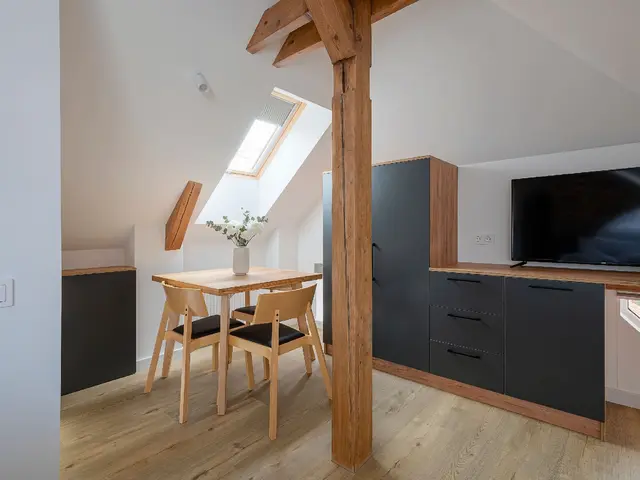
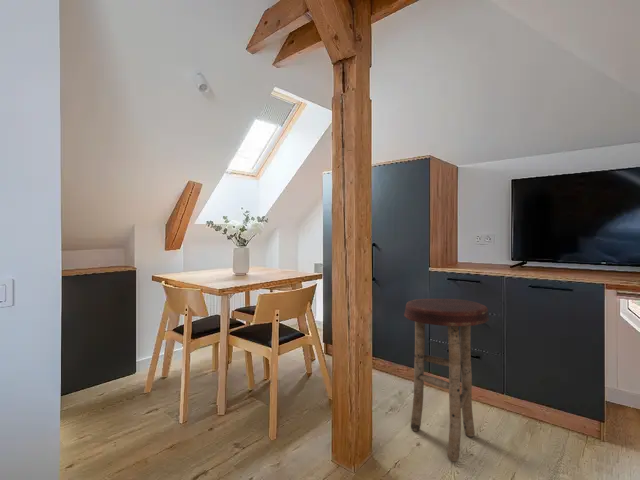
+ stool [403,298,490,463]
